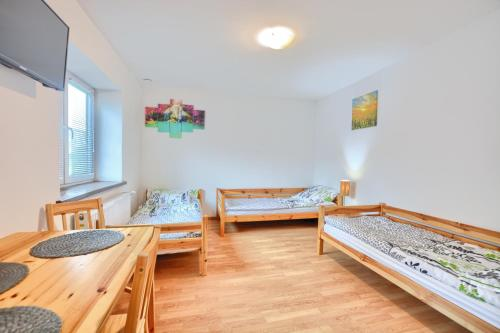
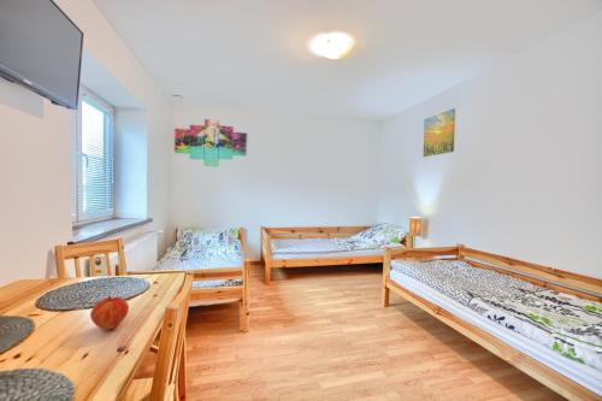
+ fruit [89,294,130,331]
